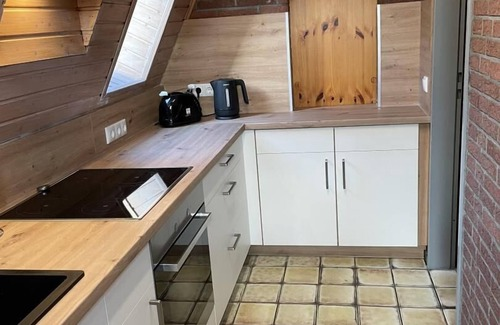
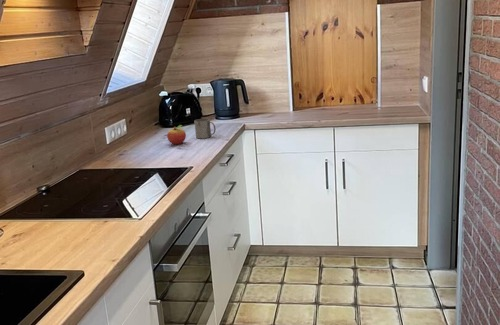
+ fruit [166,124,187,145]
+ mug [193,118,217,139]
